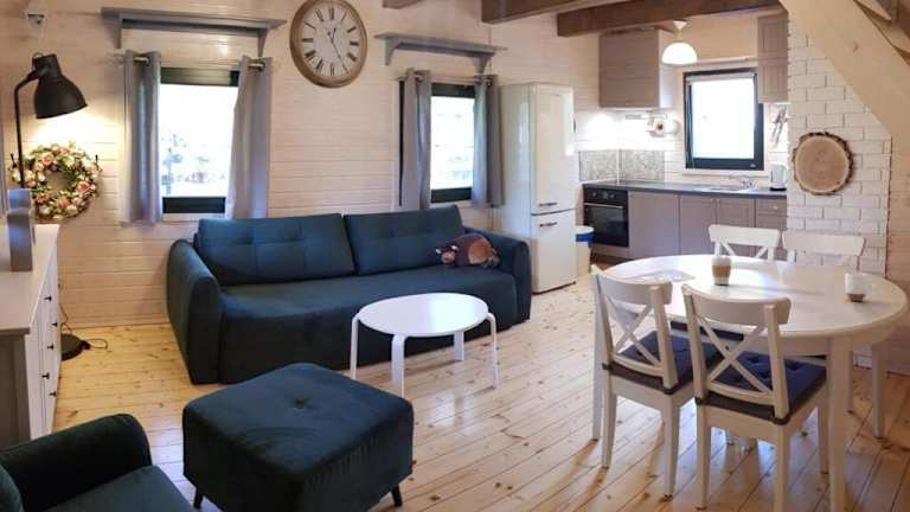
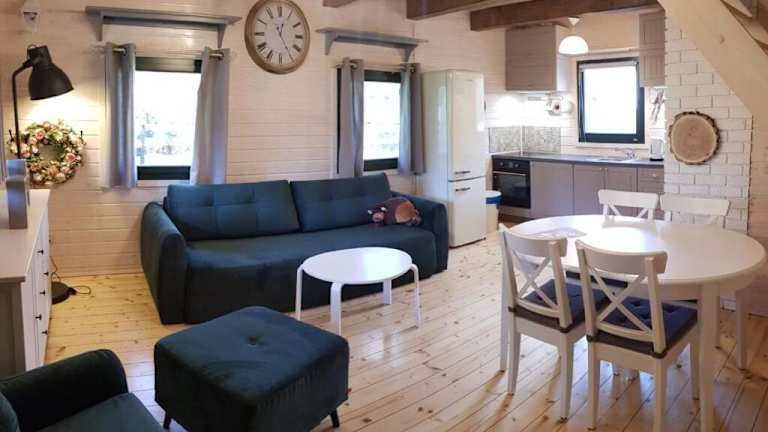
- mug [844,273,878,302]
- coffee cup [710,256,732,286]
